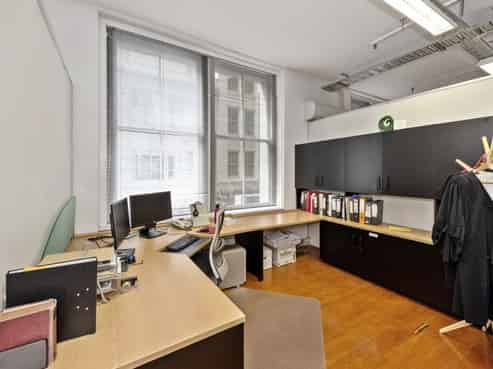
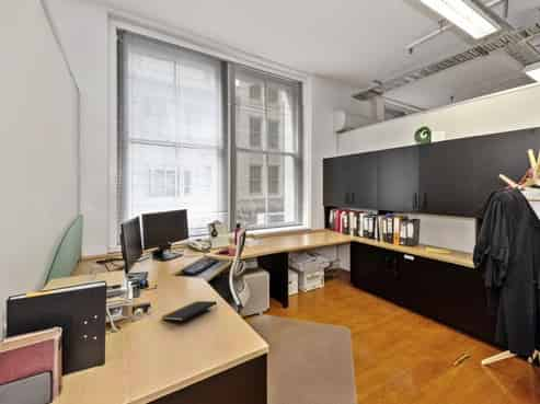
+ notepad [161,300,218,322]
